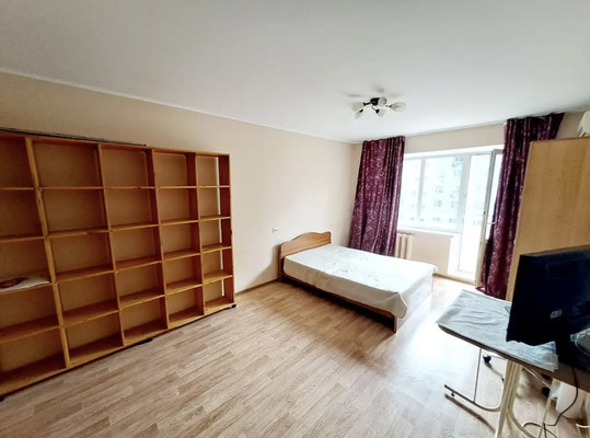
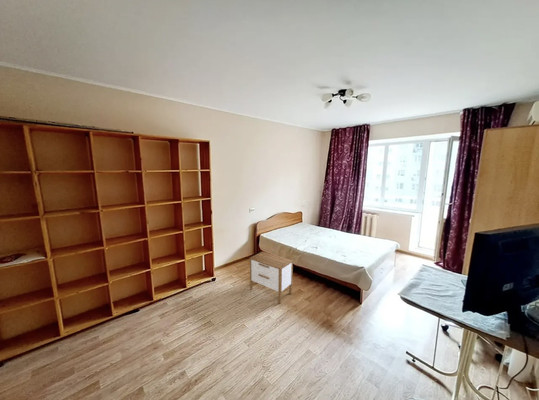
+ nightstand [249,251,294,304]
